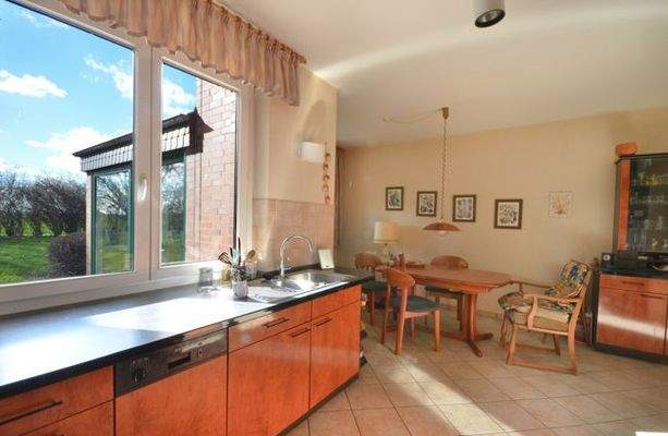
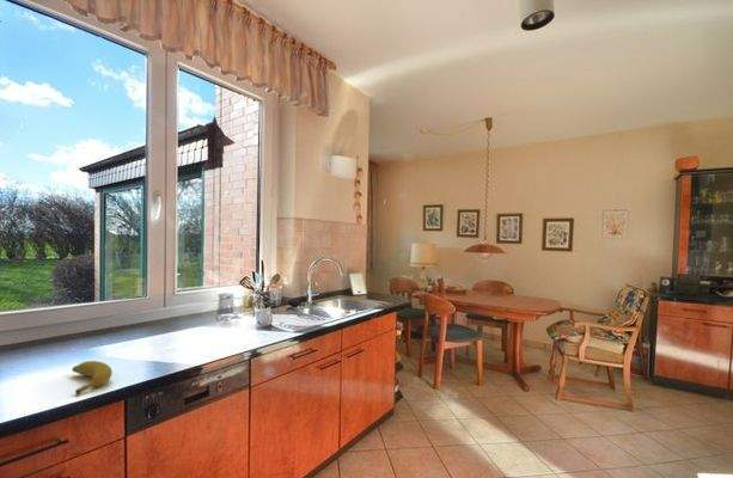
+ banana [71,360,114,396]
